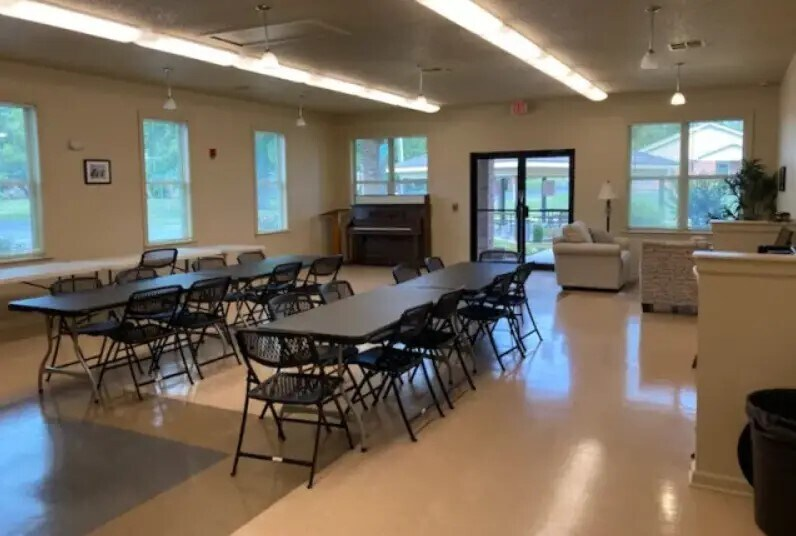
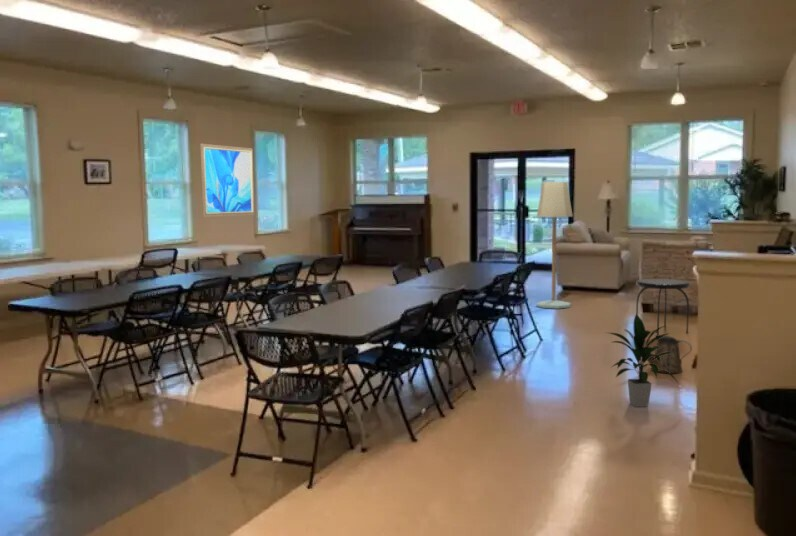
+ side table [635,278,691,335]
+ watering can [624,328,693,375]
+ indoor plant [604,313,679,408]
+ wall art [199,143,256,218]
+ floor lamp [536,181,574,310]
